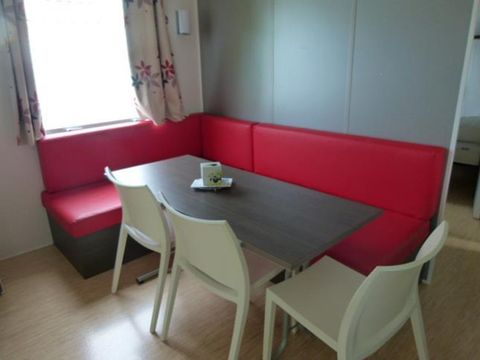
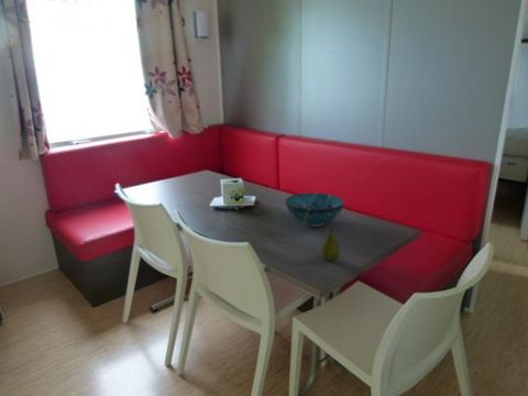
+ fruit [320,227,342,262]
+ decorative bowl [284,191,345,228]
